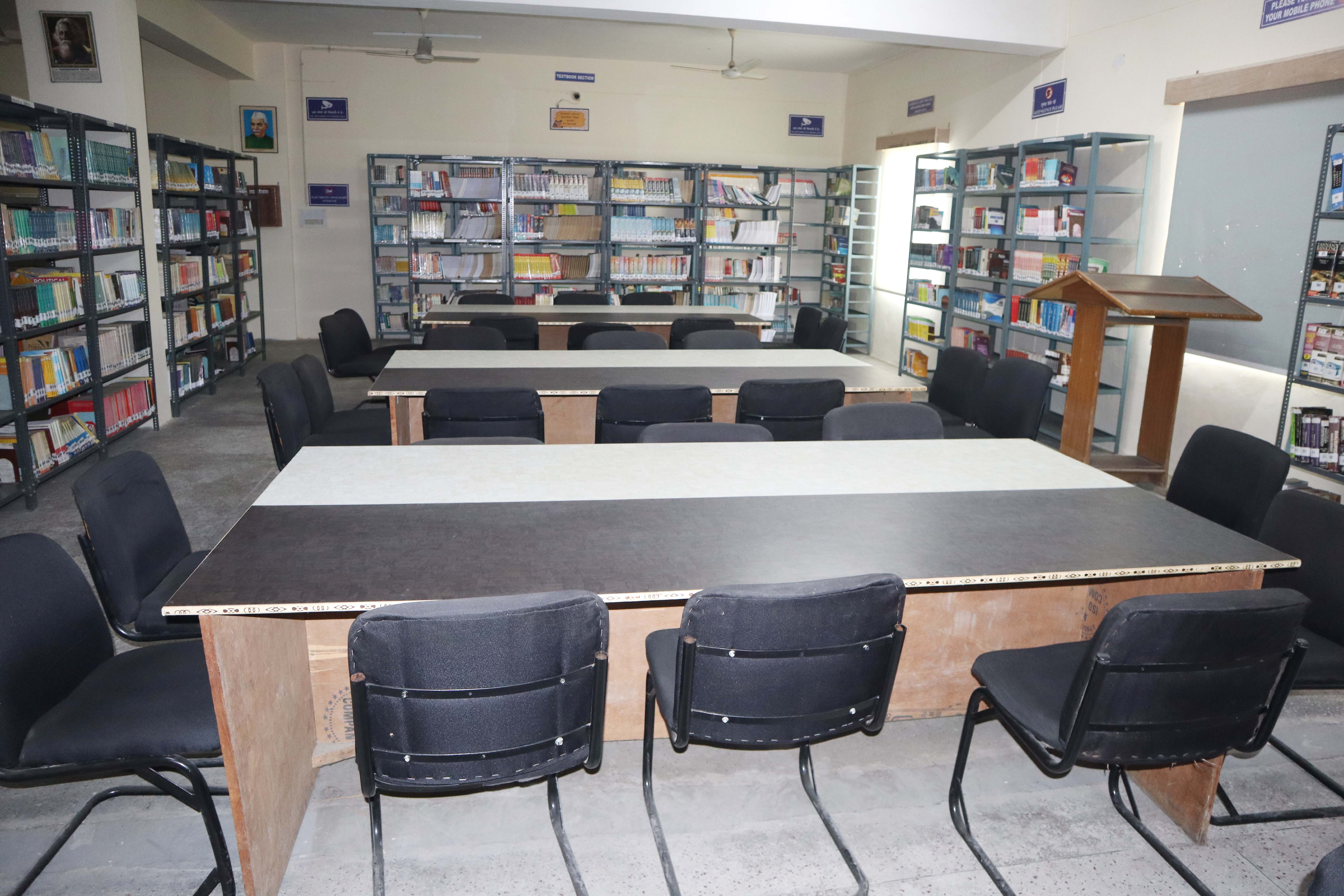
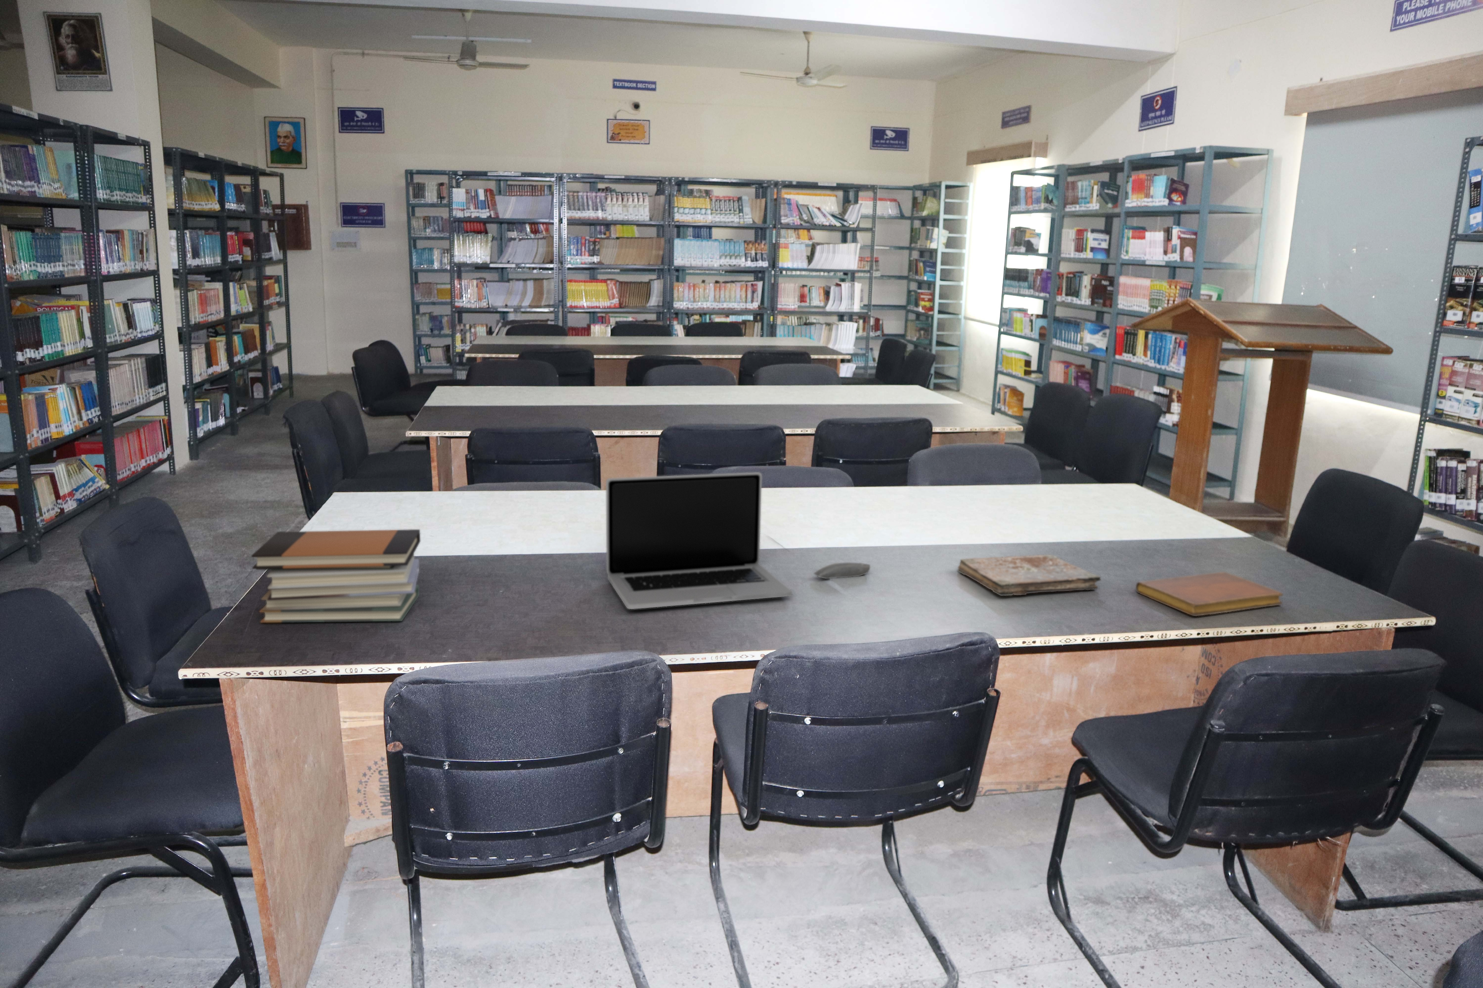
+ book stack [250,529,420,623]
+ laptop [606,472,793,610]
+ computer mouse [813,561,871,579]
+ notebook [1135,571,1283,616]
+ book [958,555,1101,597]
